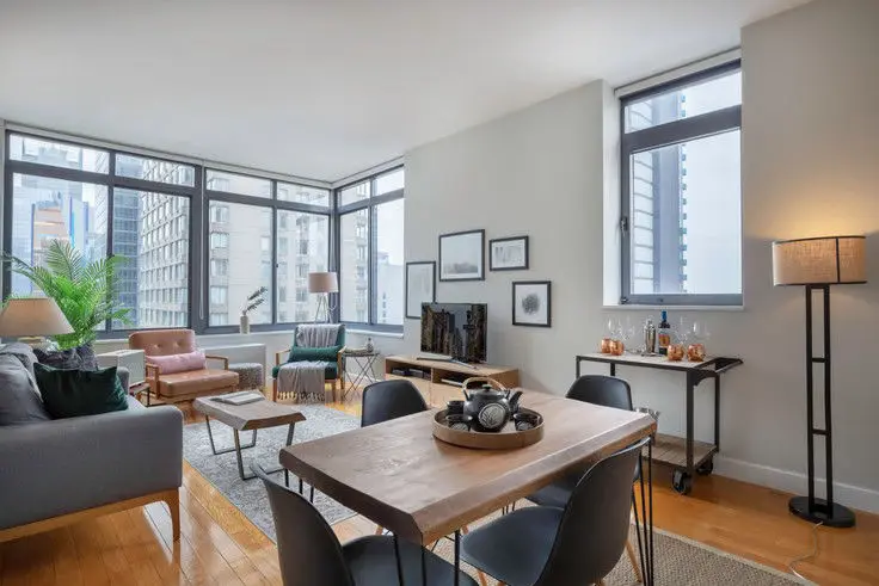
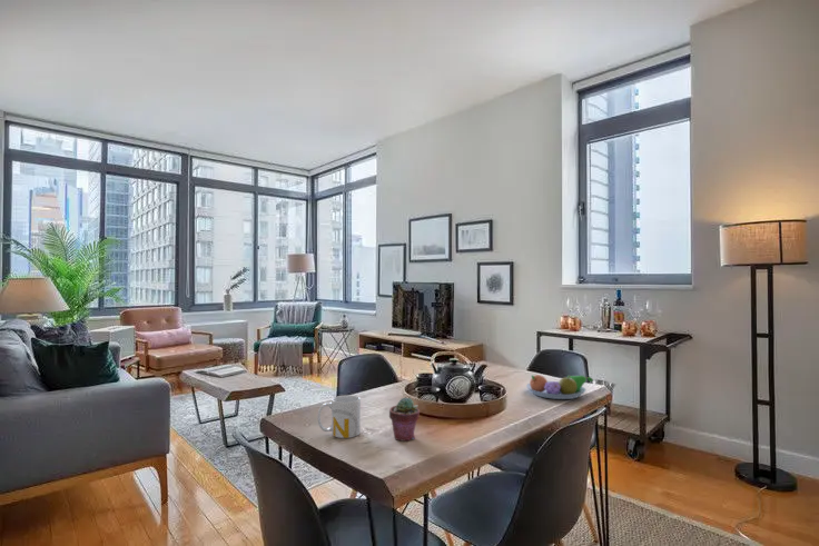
+ mug [316,394,362,439]
+ fruit bowl [525,374,594,400]
+ potted succulent [388,397,421,443]
